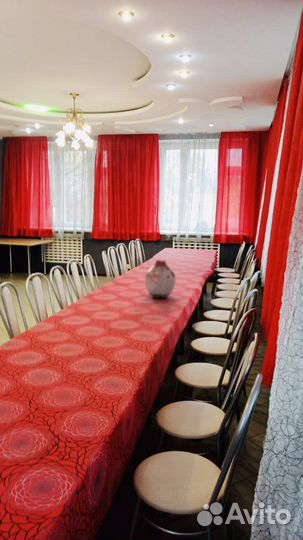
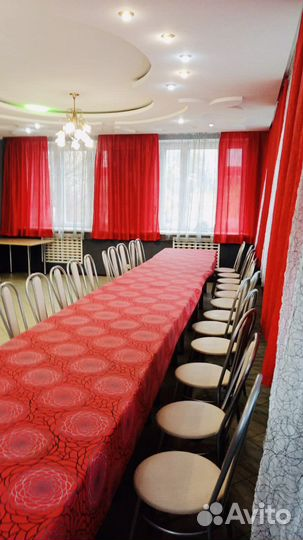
- vase [144,259,177,299]
